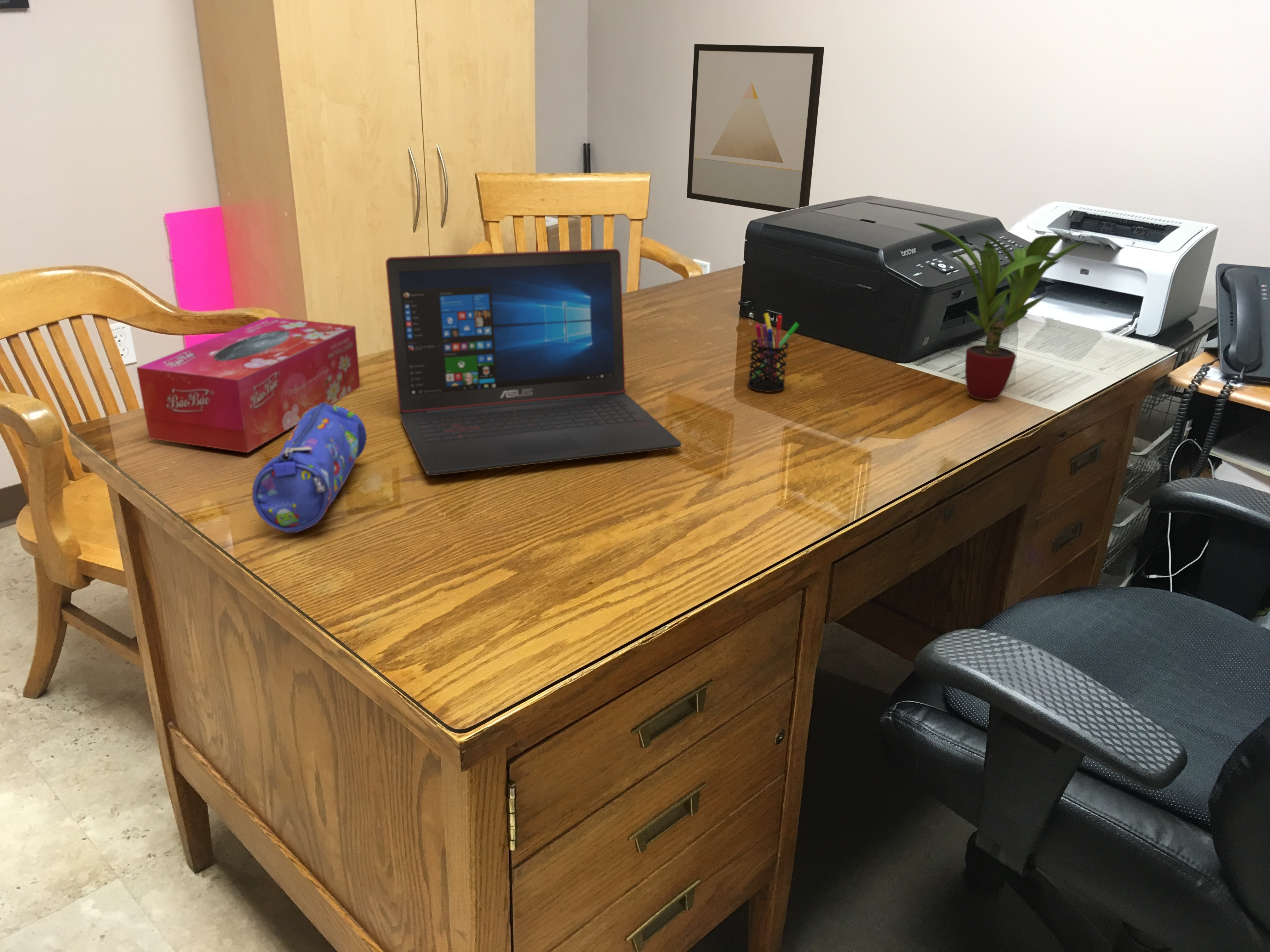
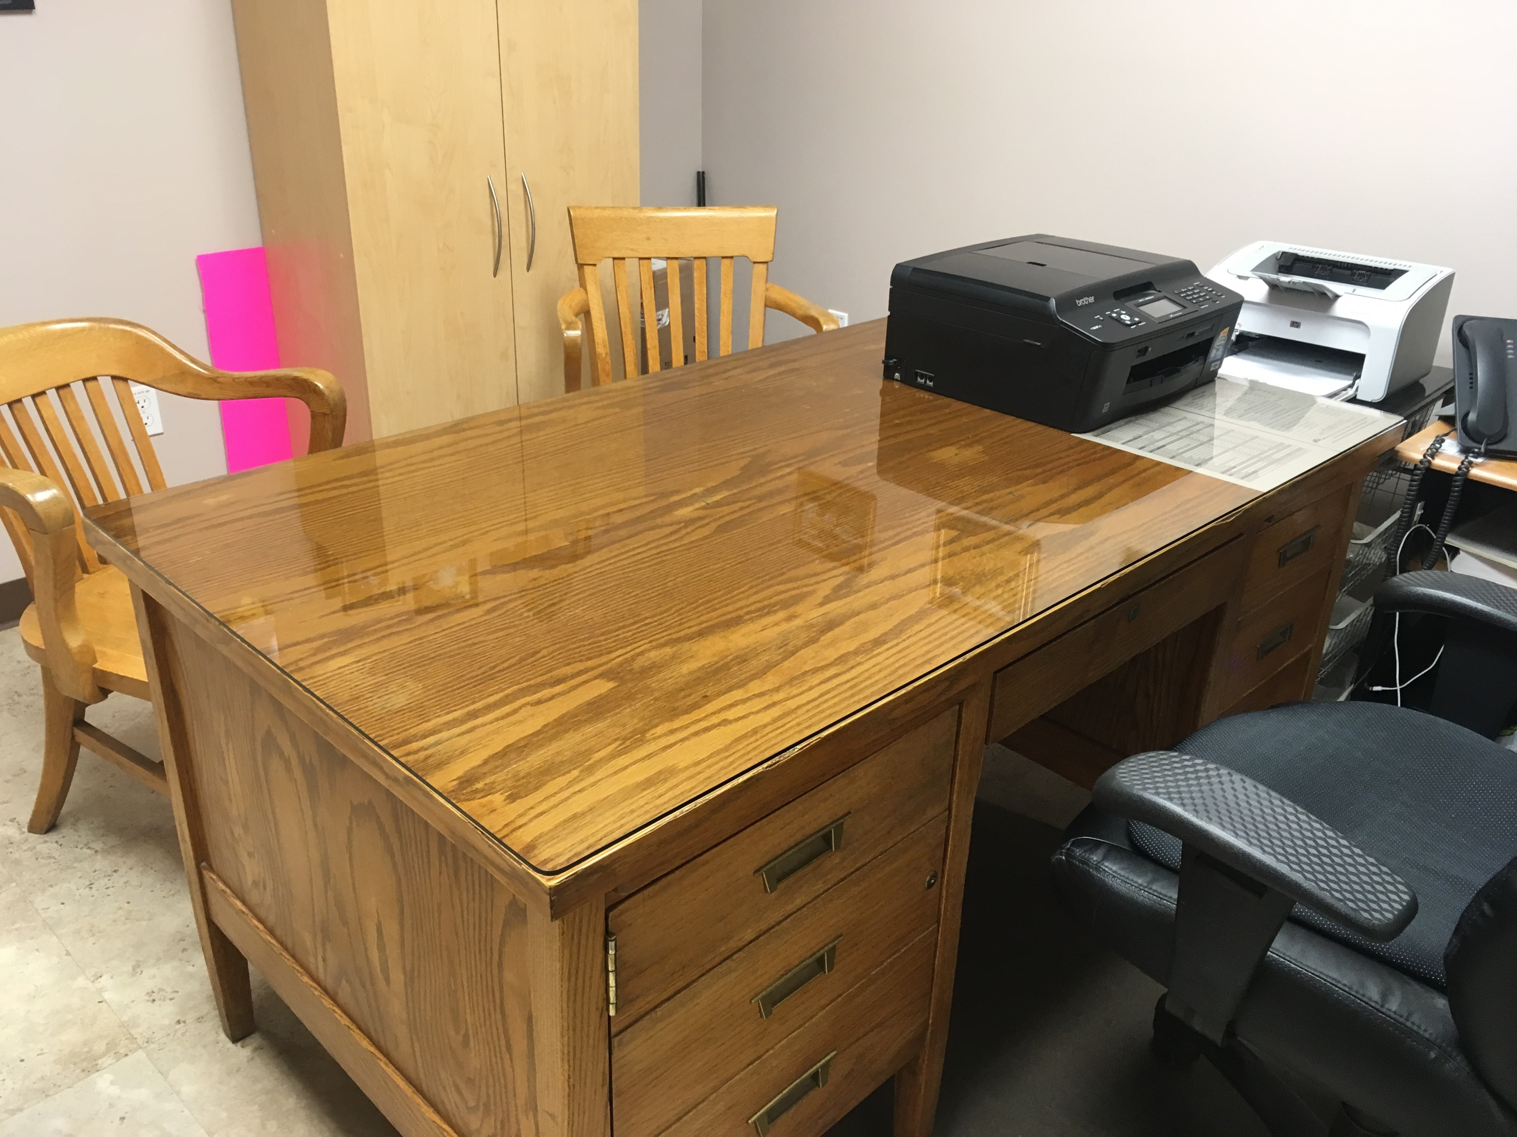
- laptop [386,248,682,476]
- pen holder [747,313,800,392]
- wall art [686,44,825,213]
- potted plant [913,223,1090,400]
- tissue box [136,316,361,453]
- pencil case [252,403,367,533]
